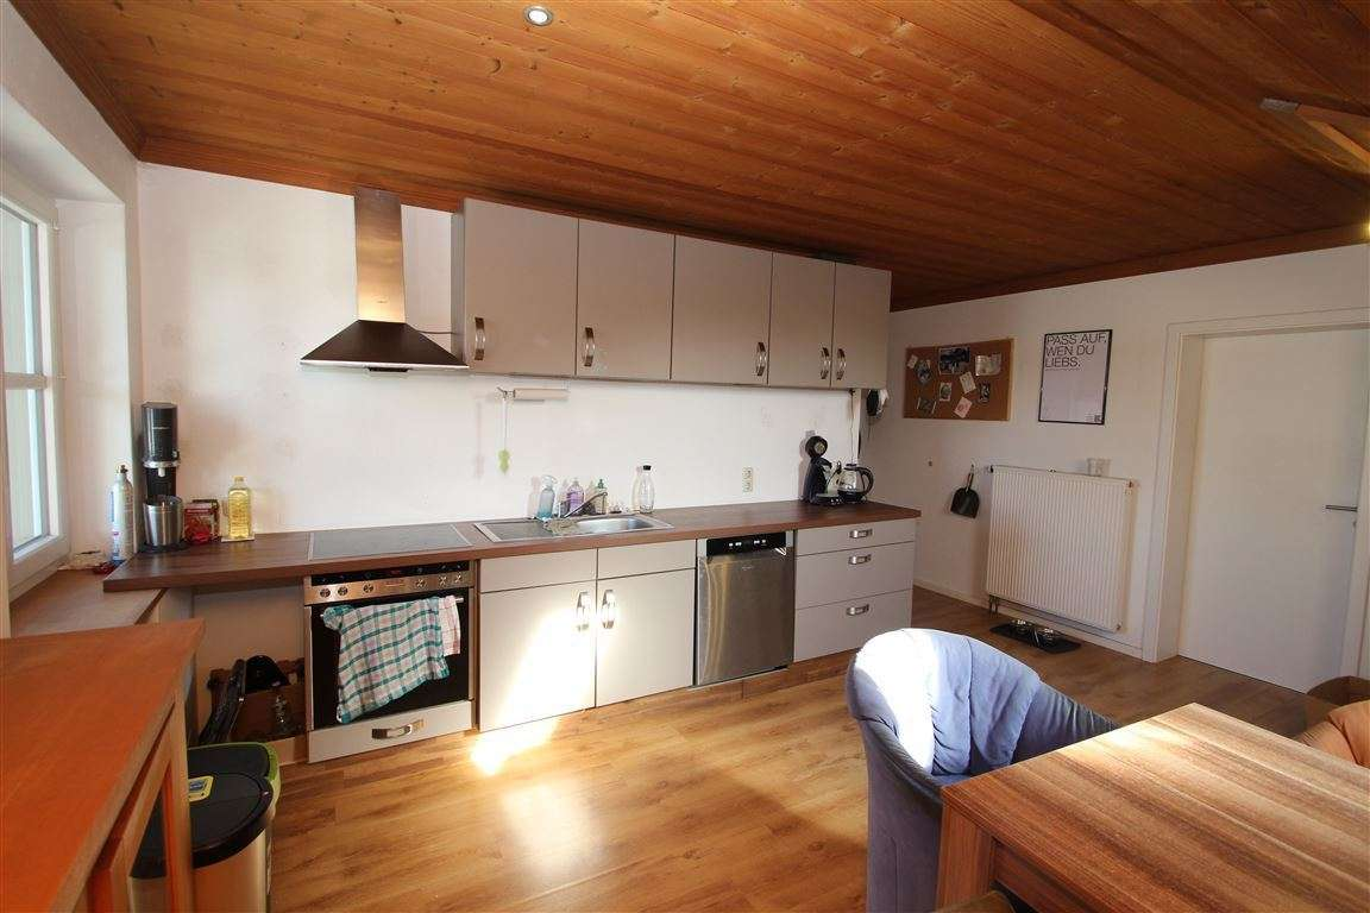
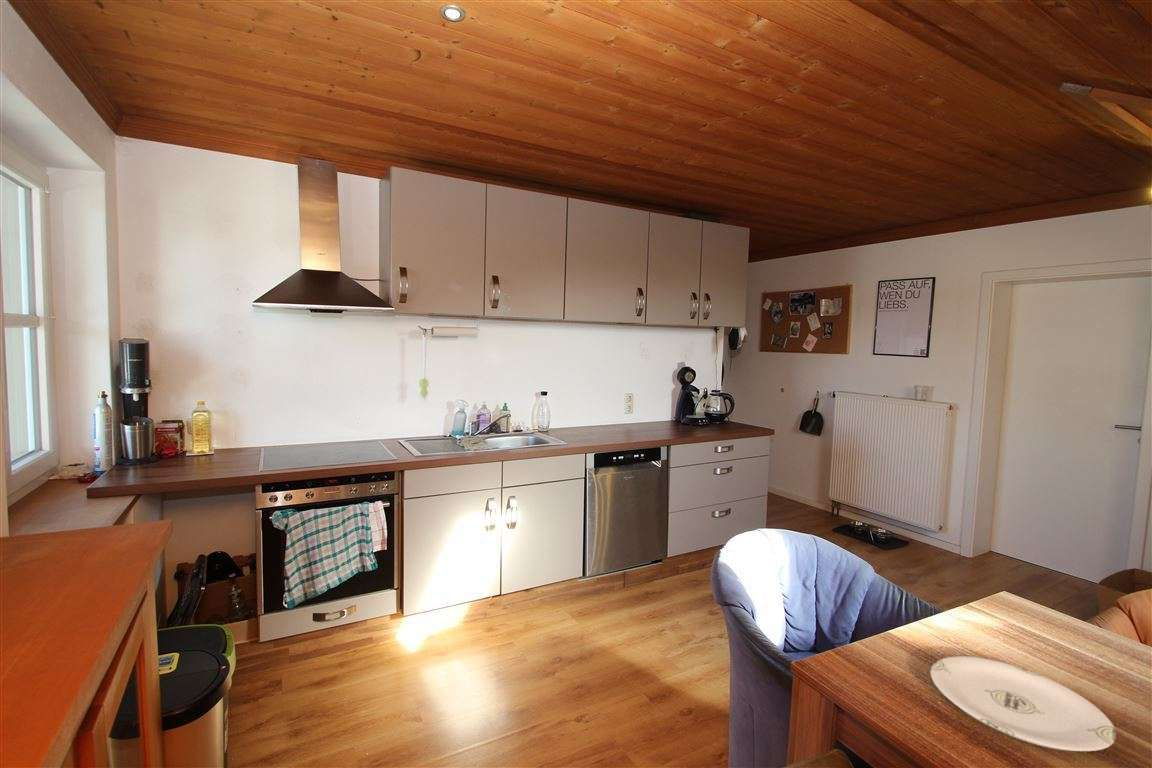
+ plate [930,655,1117,752]
